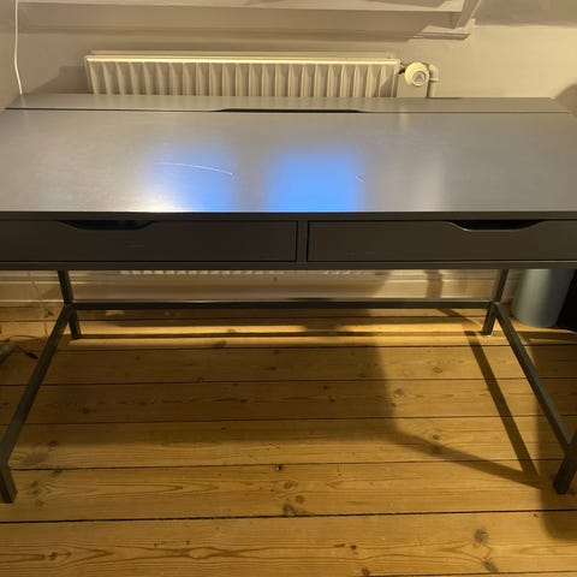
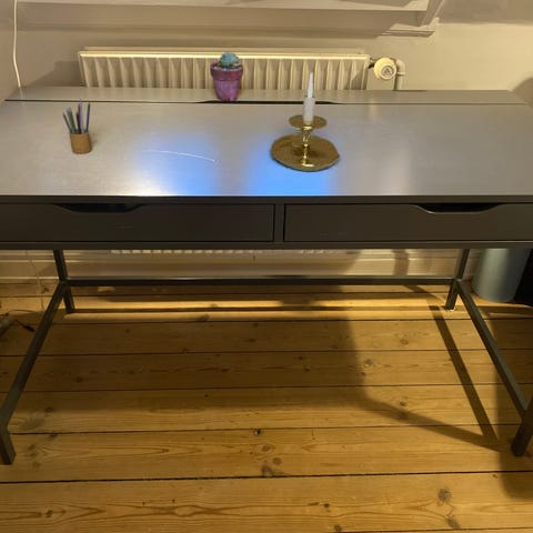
+ pencil box [61,98,92,154]
+ potted succulent [209,51,244,101]
+ candle holder [270,71,341,172]
